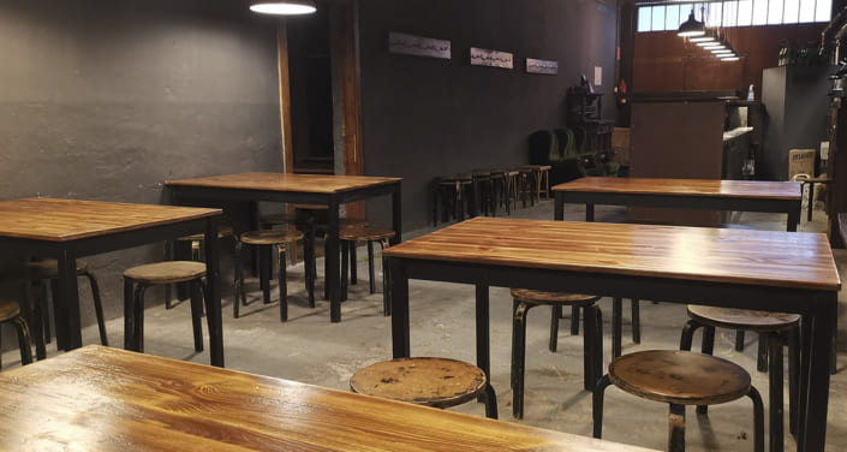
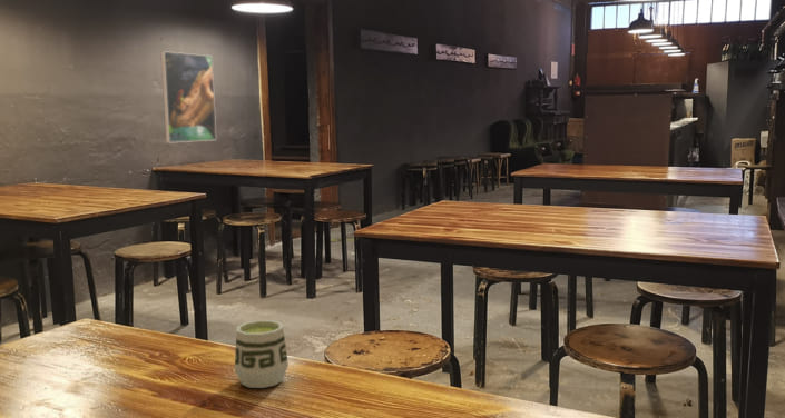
+ cup [234,319,290,389]
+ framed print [159,50,217,143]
